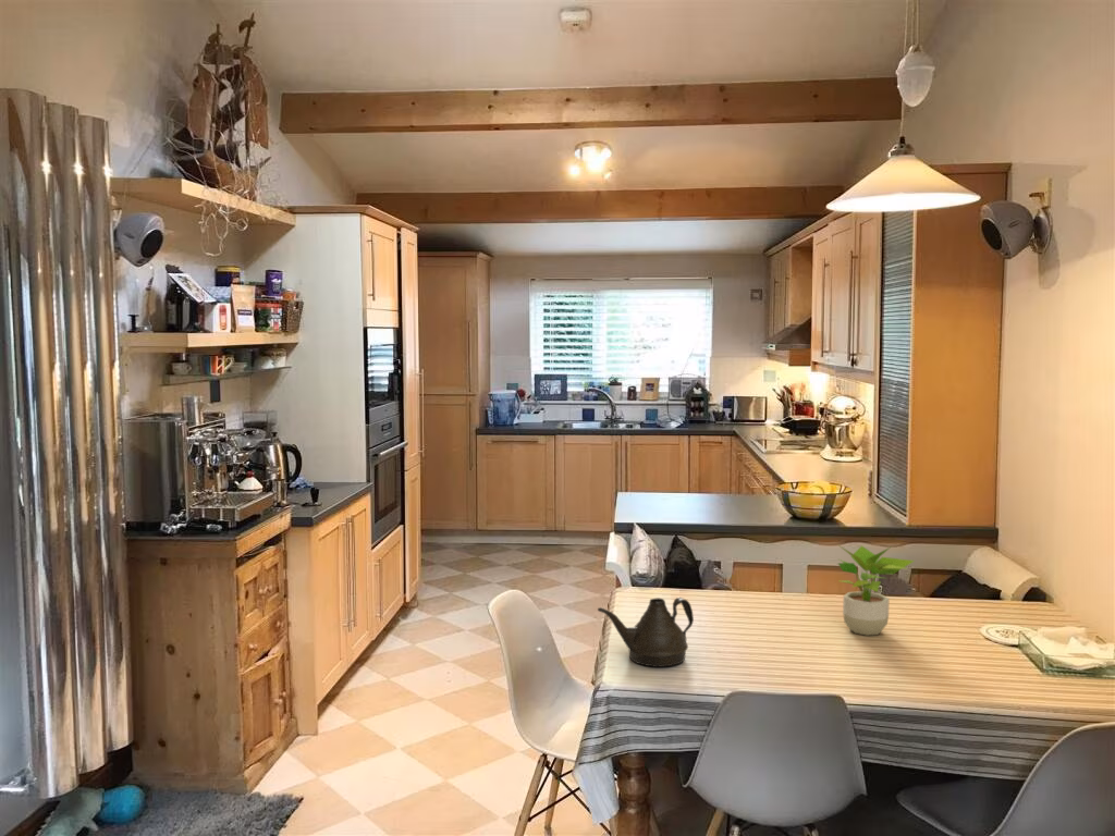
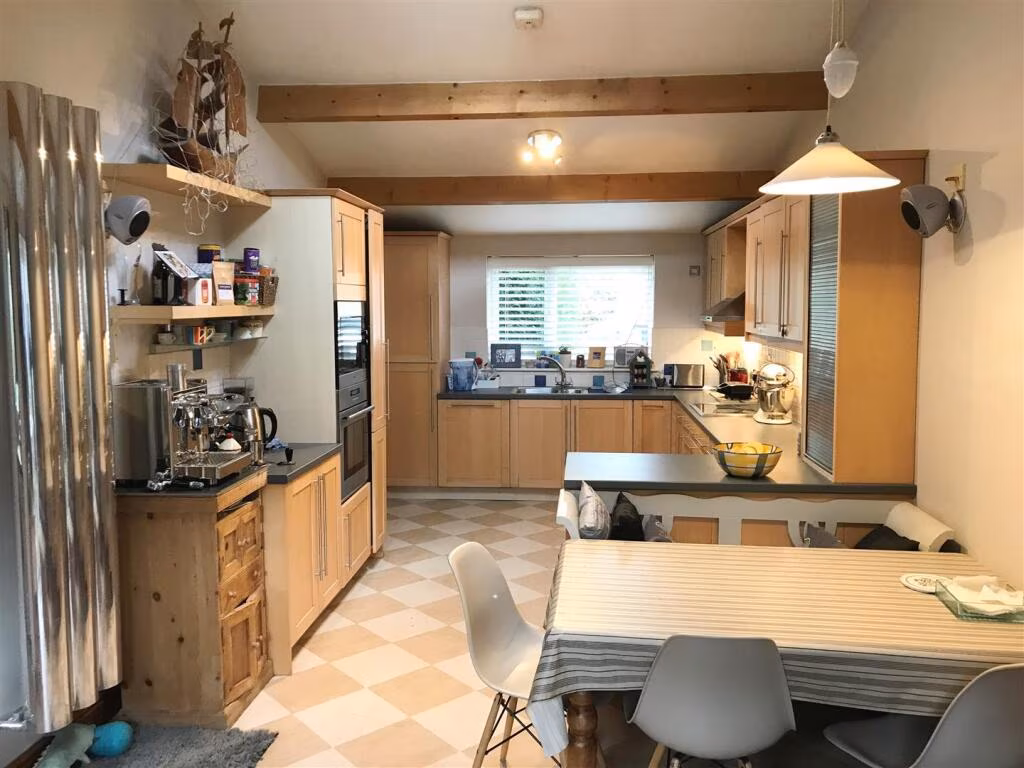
- potted plant [836,543,916,637]
- teapot [597,597,695,668]
